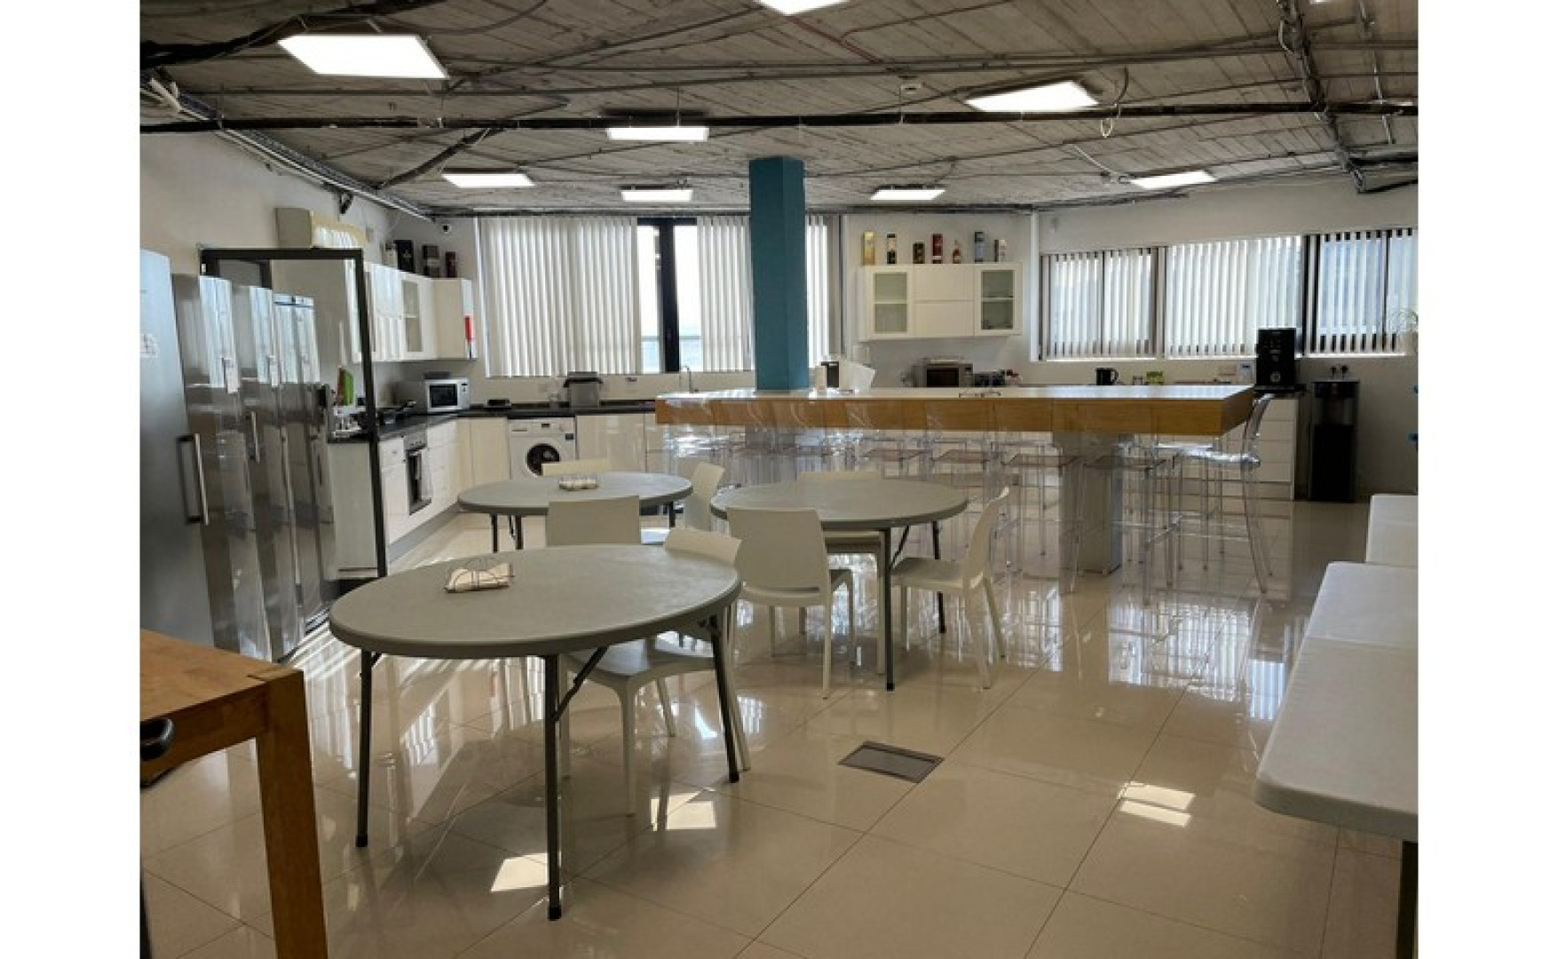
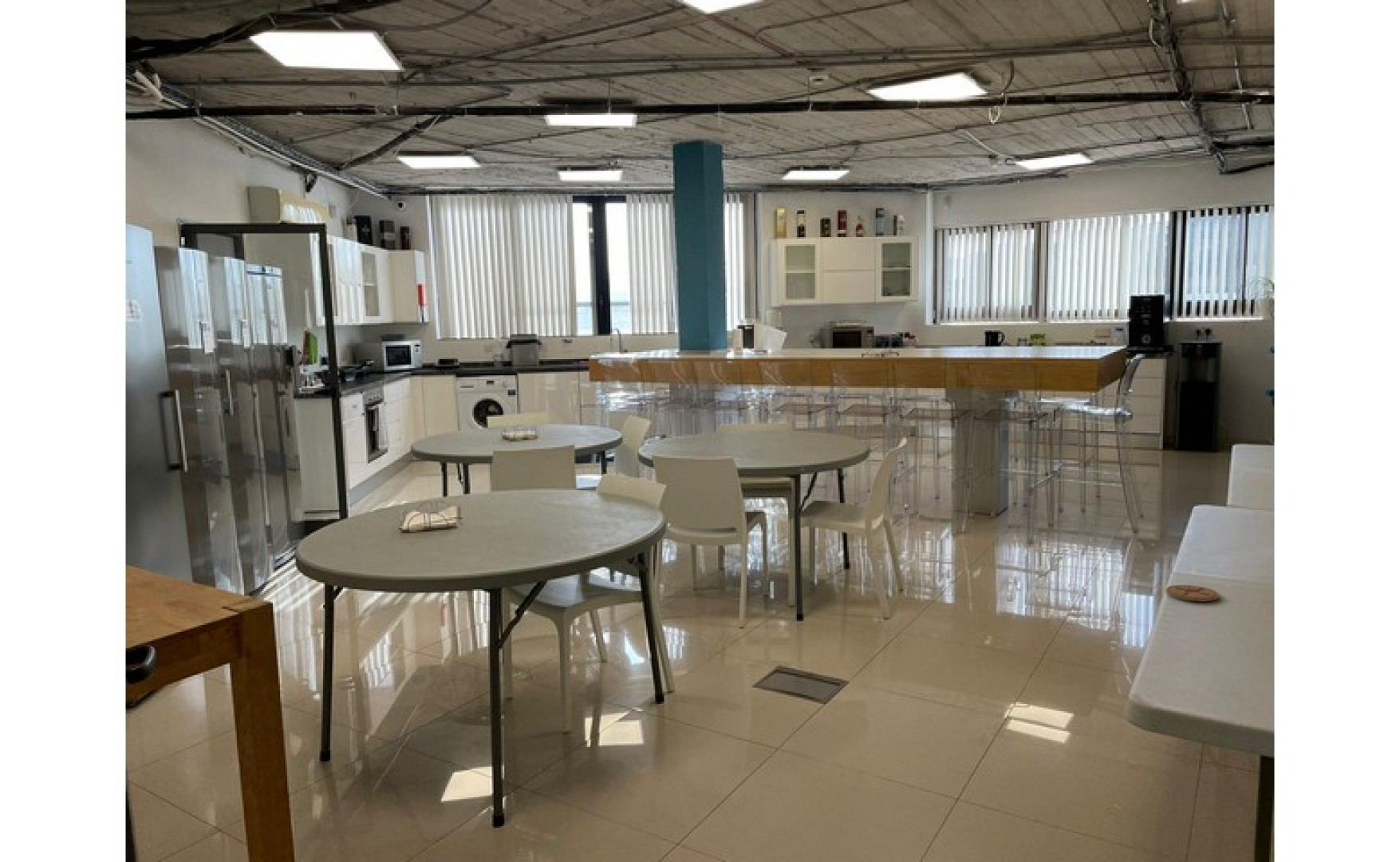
+ coaster [1165,584,1221,603]
